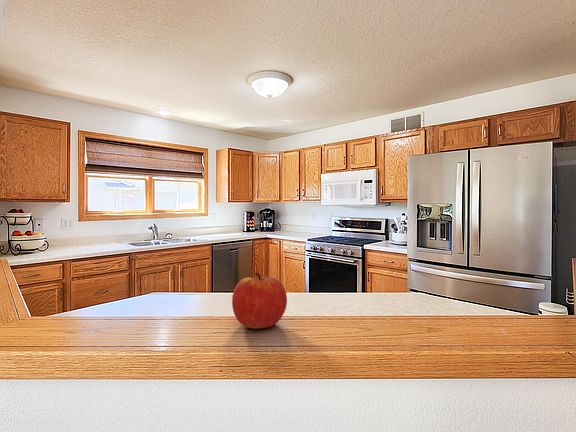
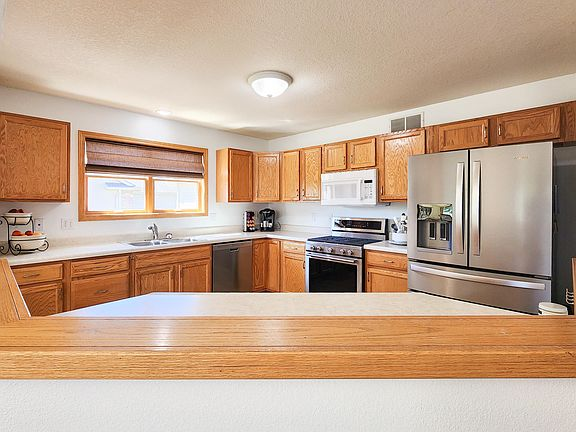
- apple [231,272,288,330]
